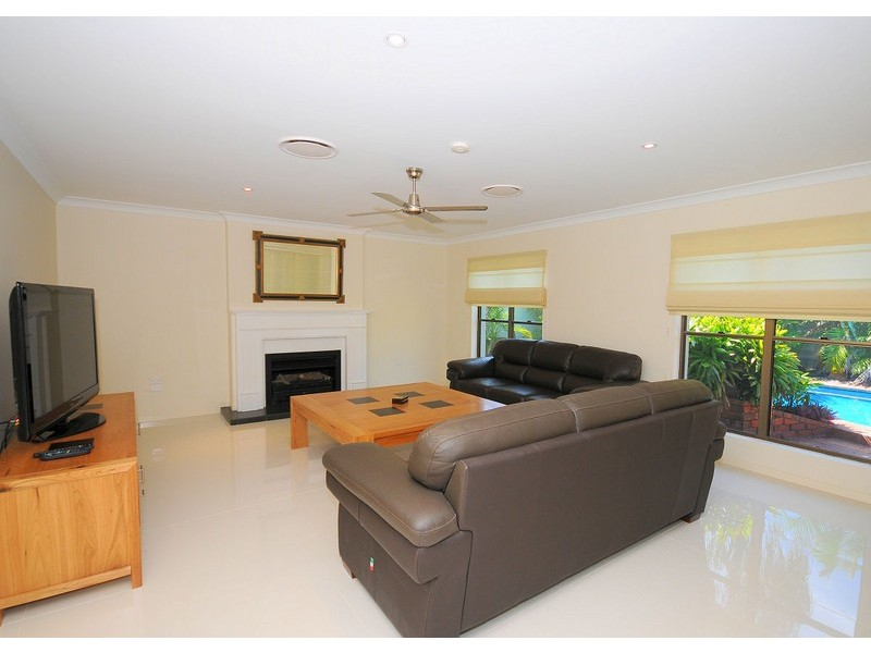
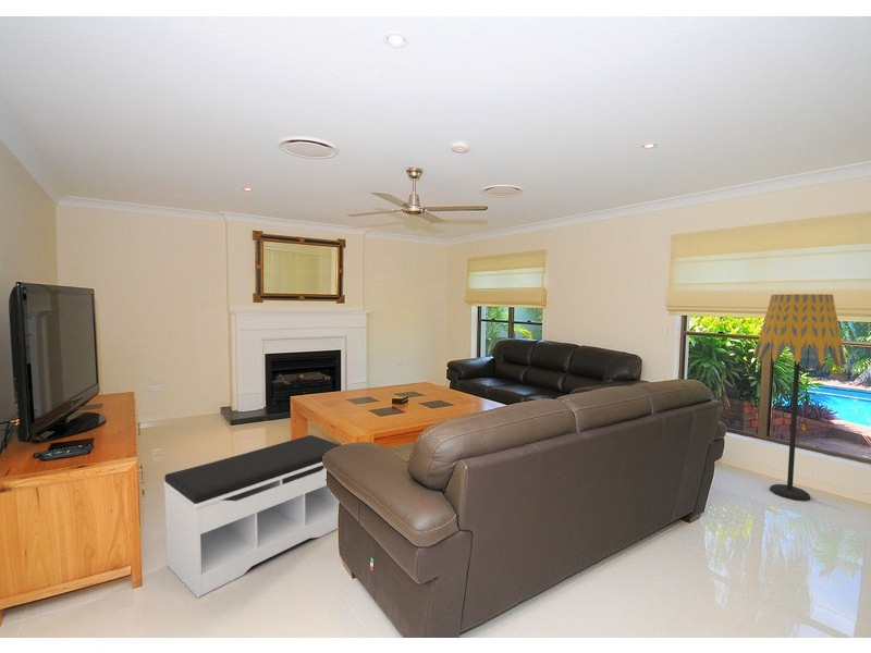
+ floor lamp [752,293,847,502]
+ bench [163,434,342,599]
